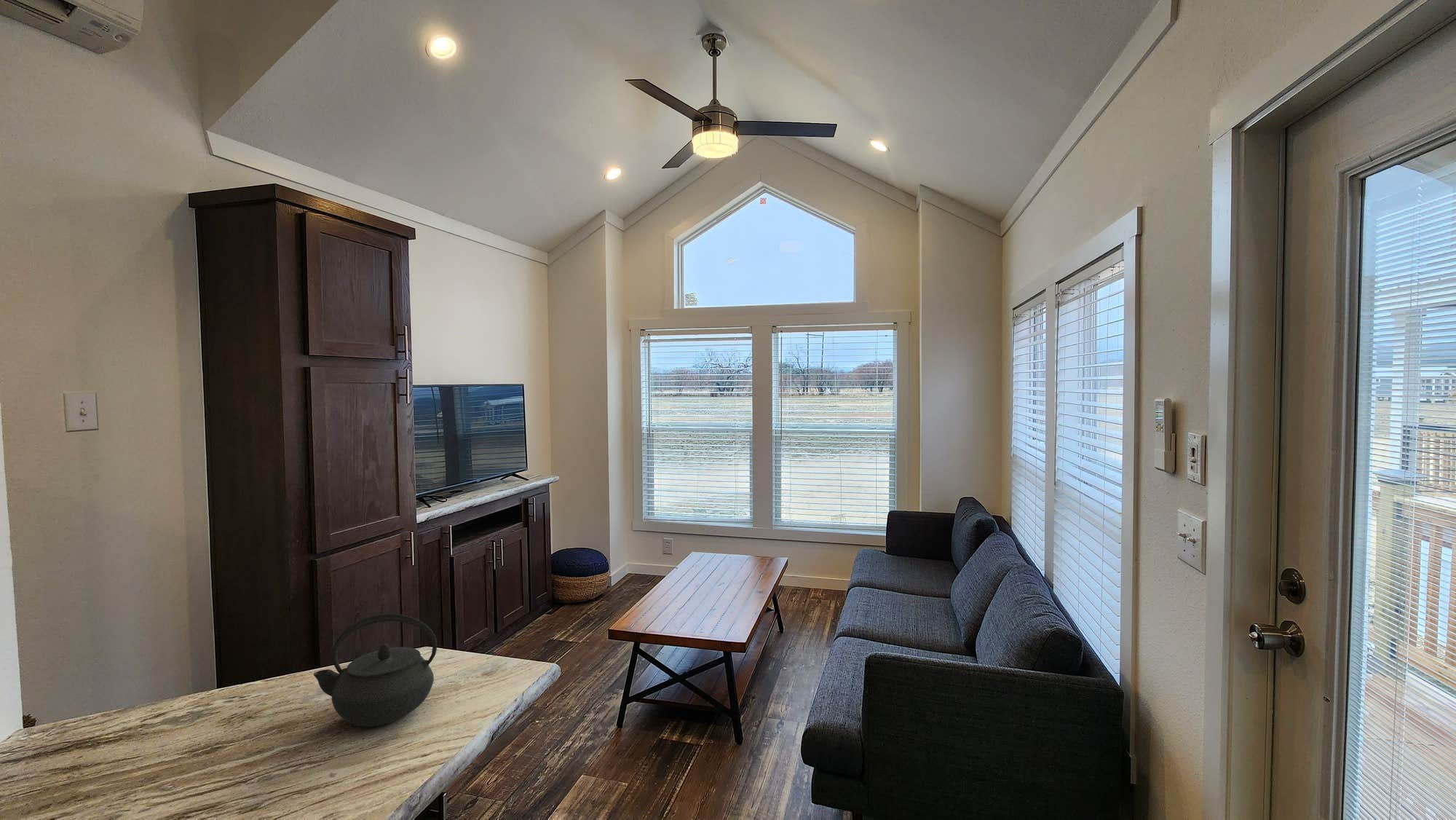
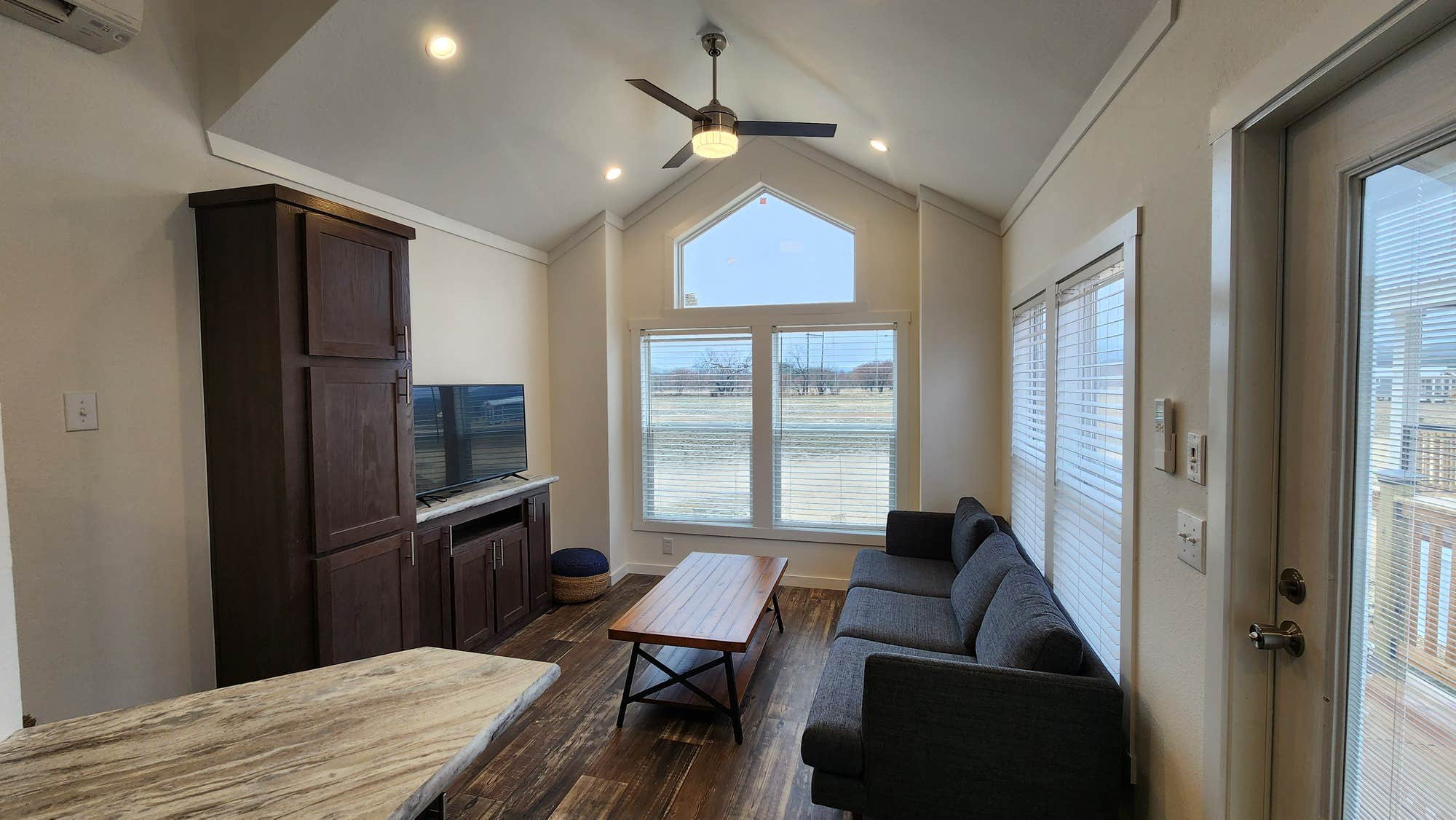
- kettle [313,613,438,728]
